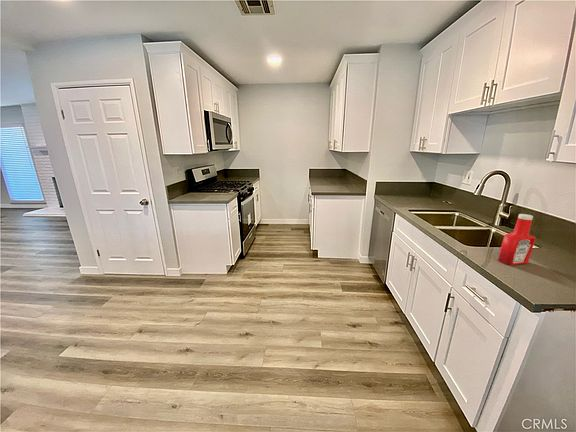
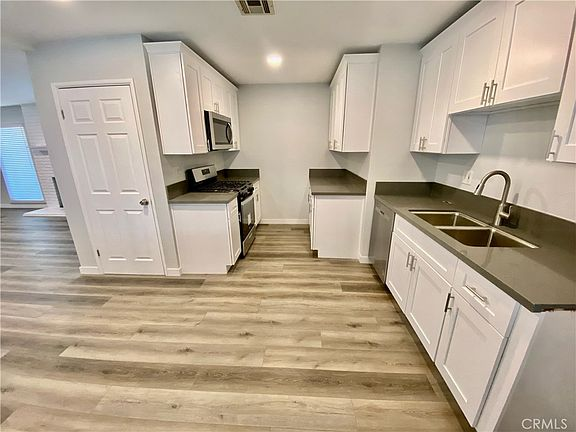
- soap bottle [497,213,537,266]
